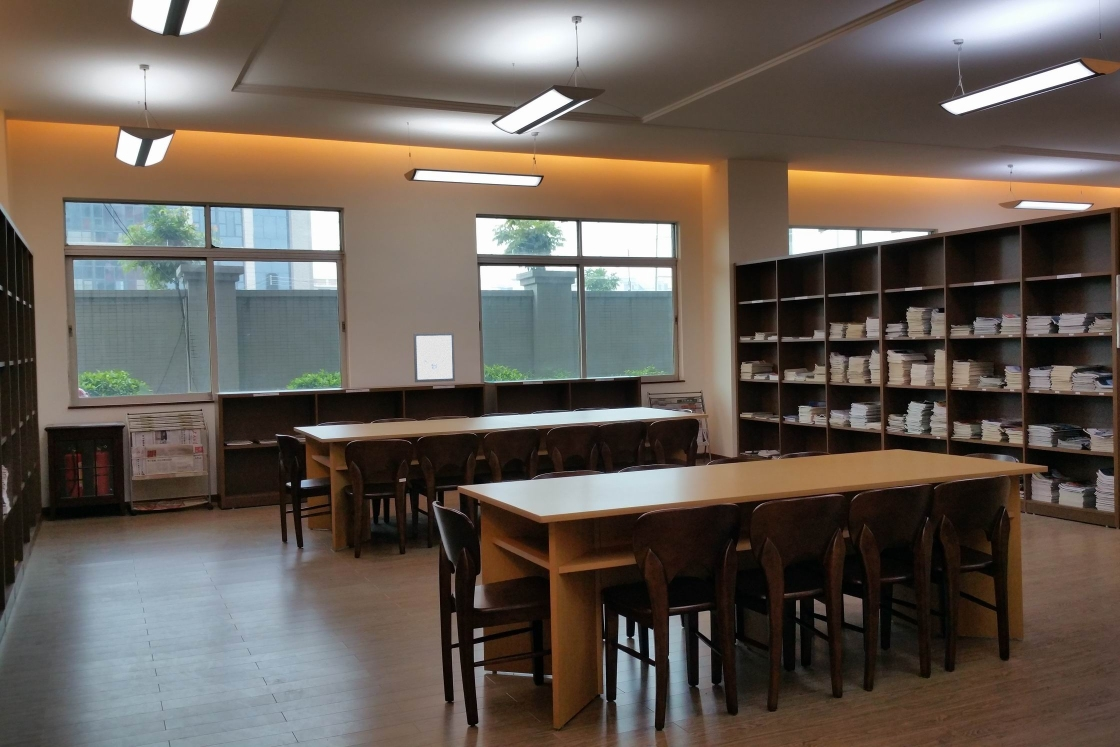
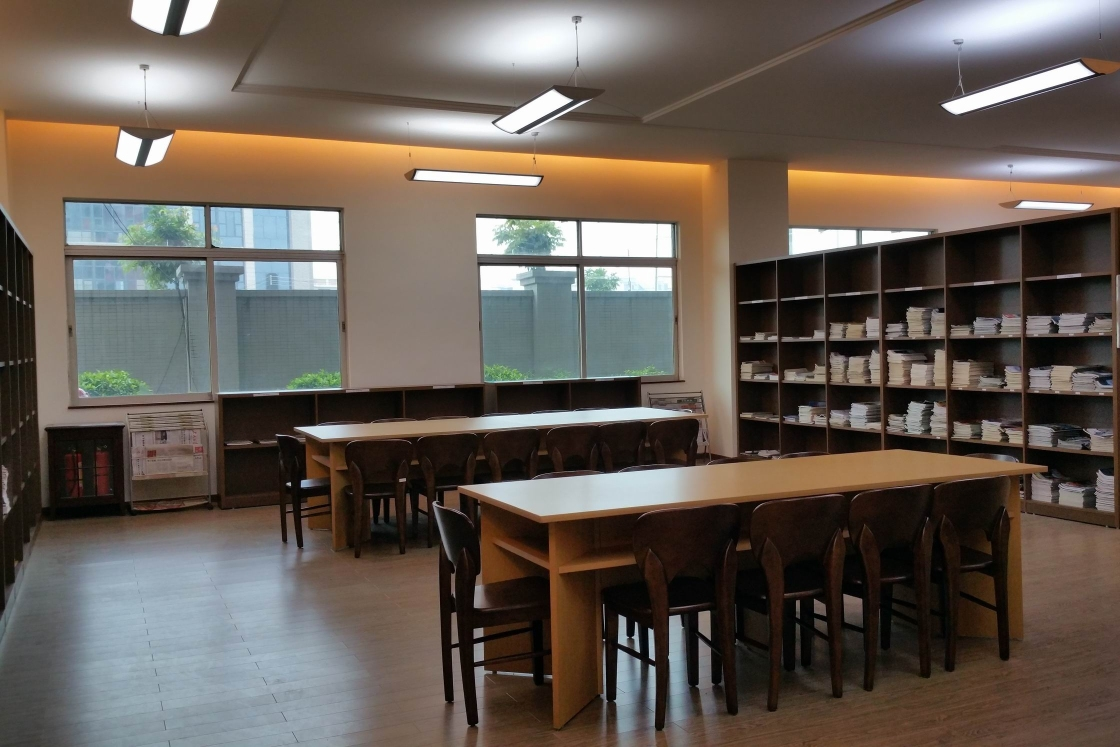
- wall art [413,332,456,383]
